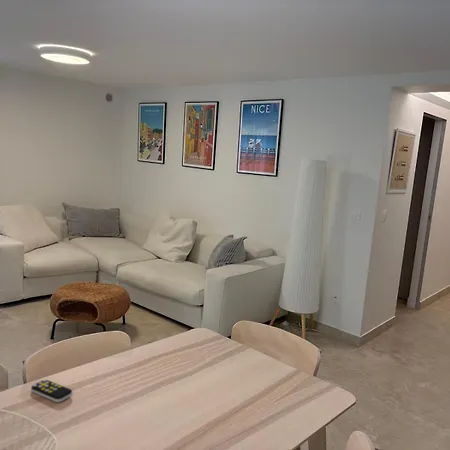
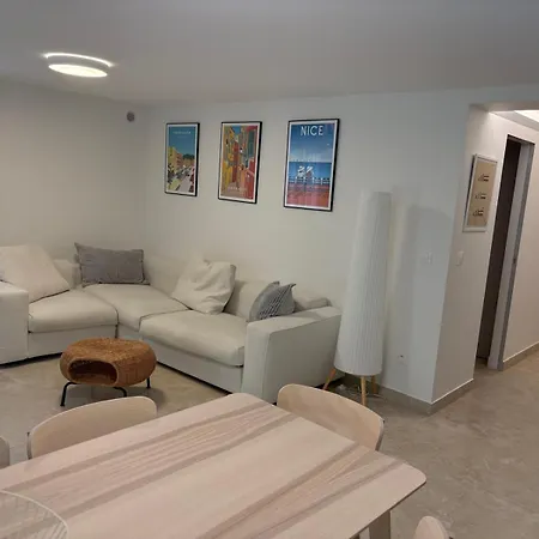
- remote control [30,379,73,403]
